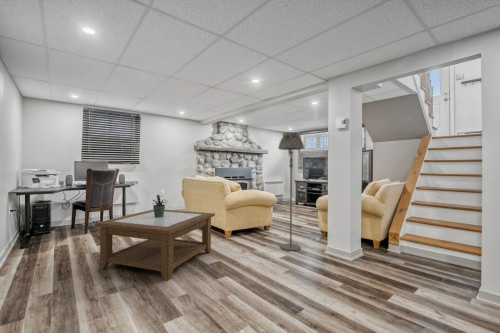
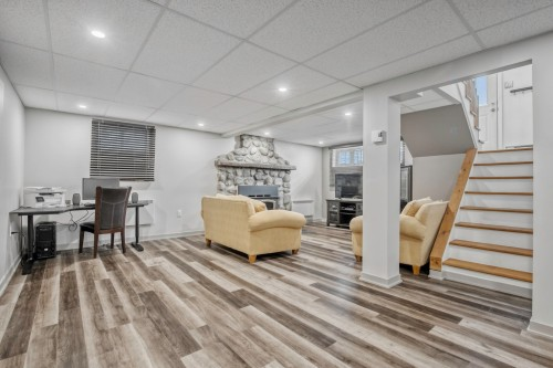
- floor lamp [277,131,305,252]
- potted plant [151,194,169,217]
- coffee table [94,209,216,282]
